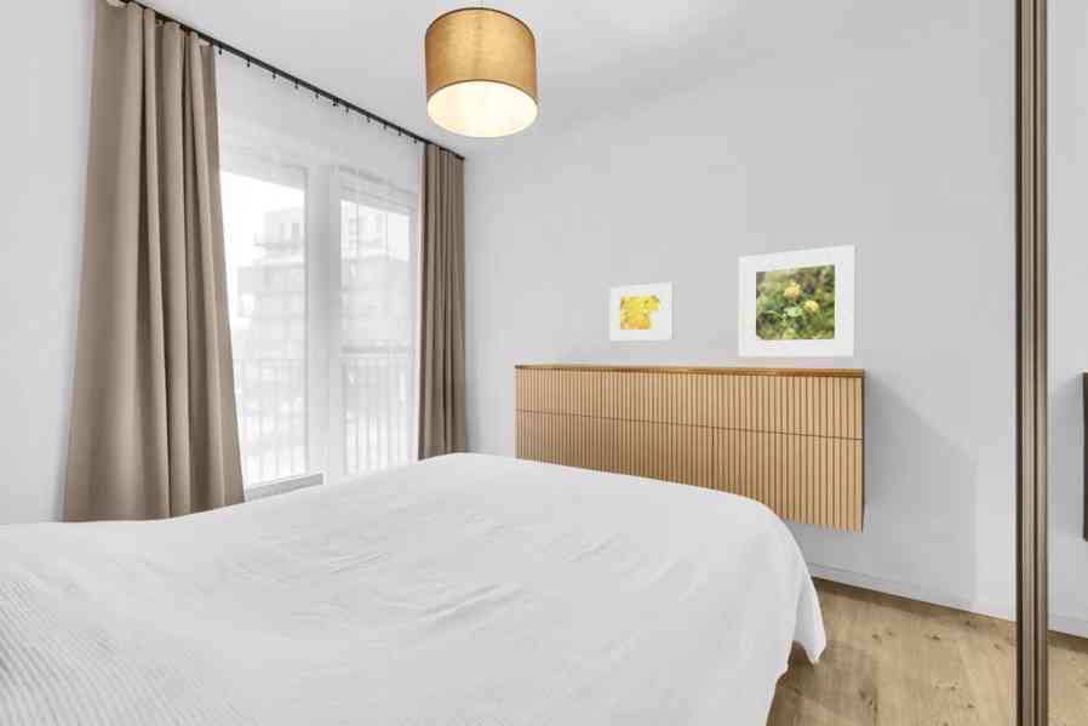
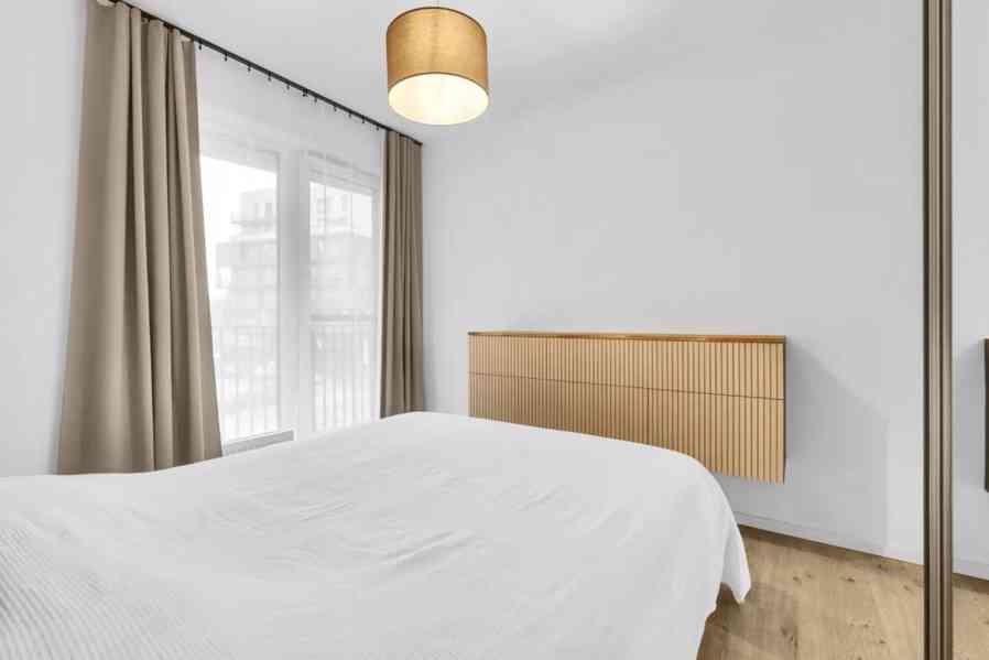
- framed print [609,281,675,342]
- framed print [738,244,857,358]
